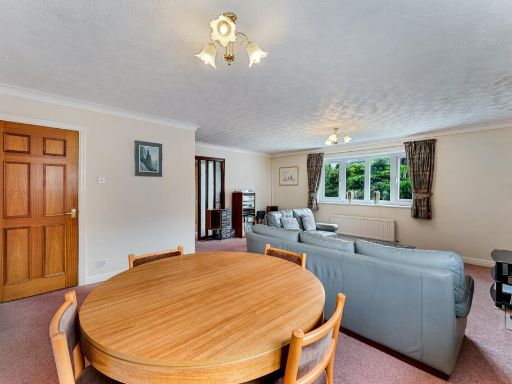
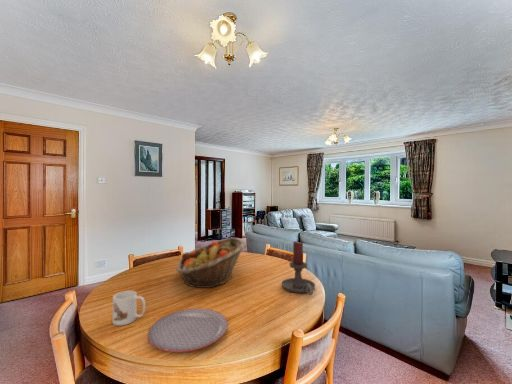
+ mug [112,290,146,326]
+ fruit basket [176,237,246,289]
+ plate [147,308,229,353]
+ candle holder [280,240,316,296]
